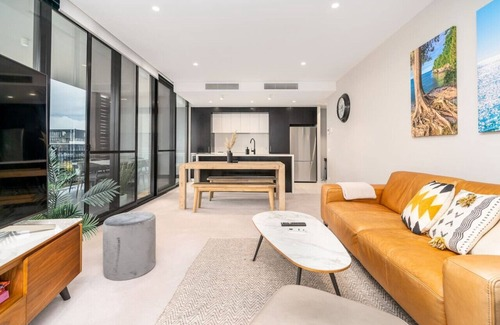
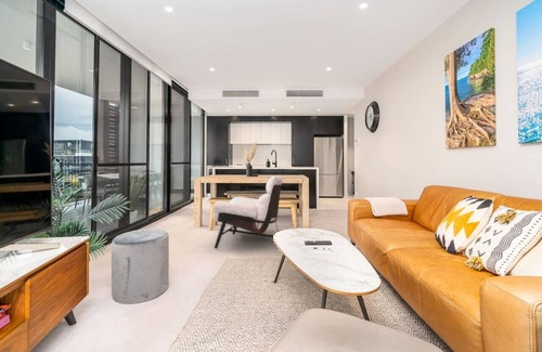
+ lounge chair [212,175,283,249]
